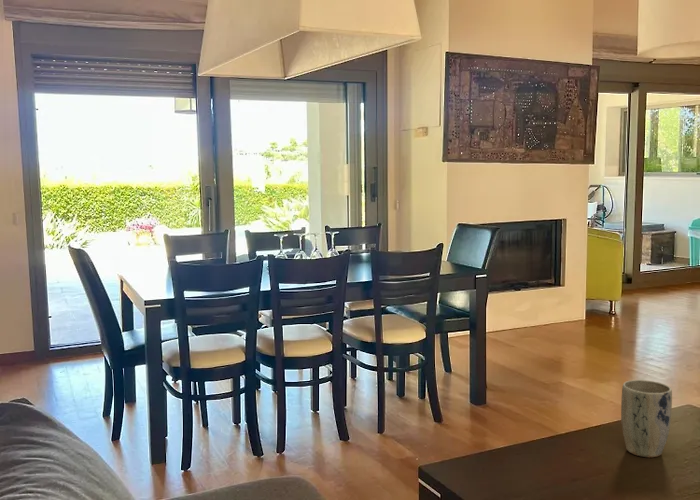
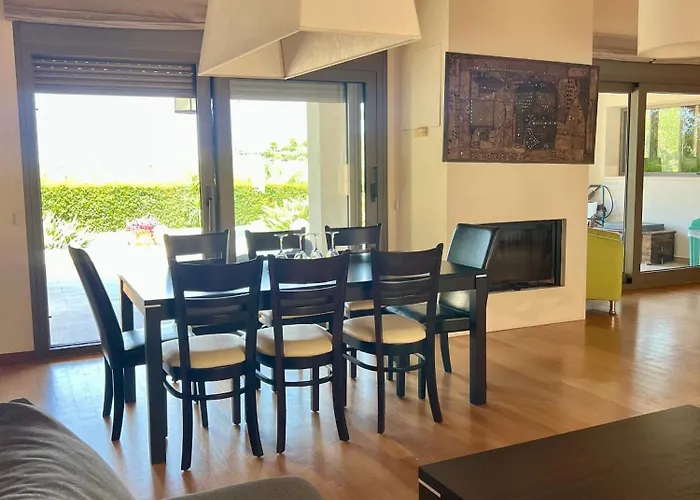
- plant pot [620,379,673,458]
